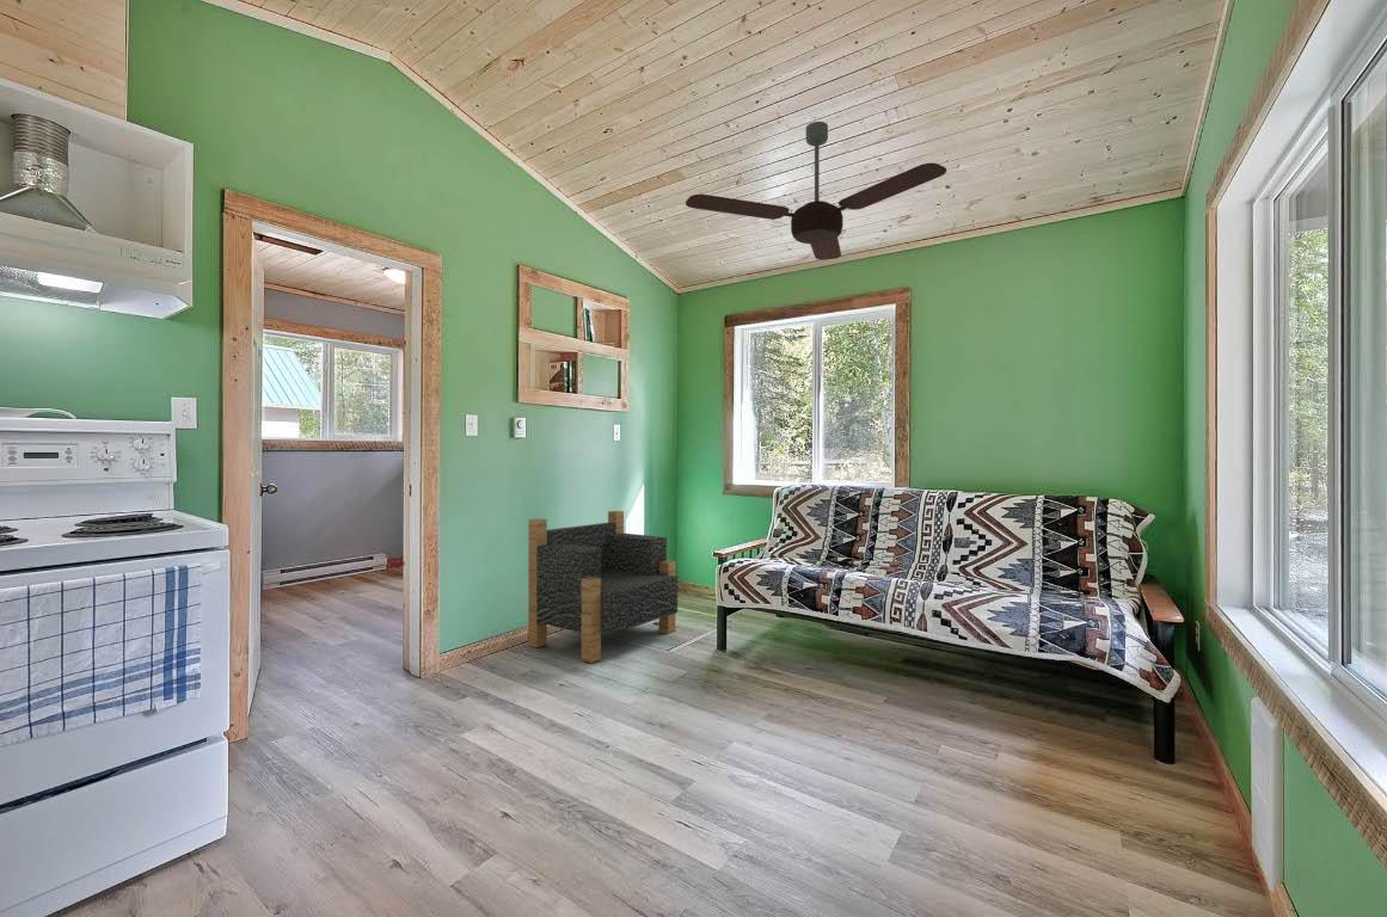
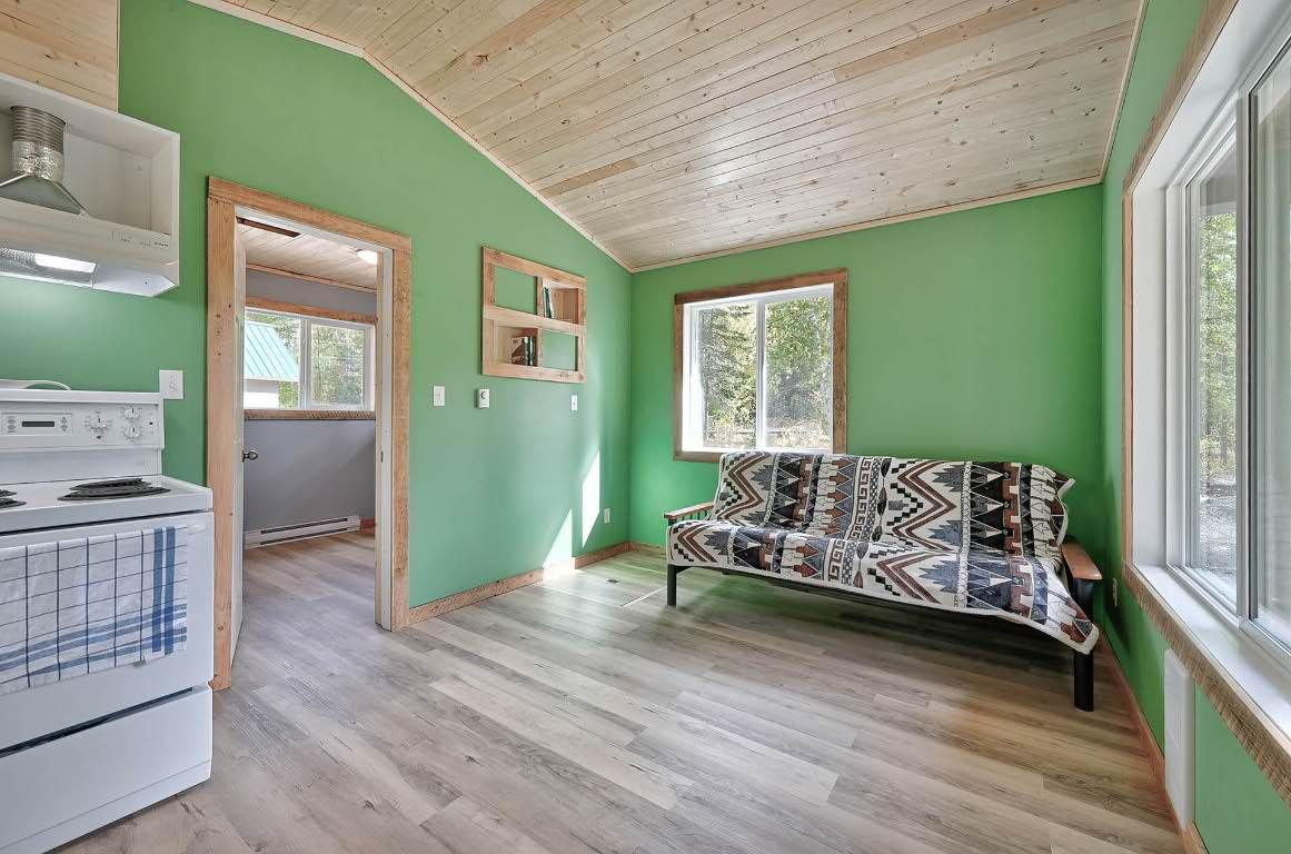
- ceiling fan [685,121,947,261]
- ottoman [527,510,679,664]
